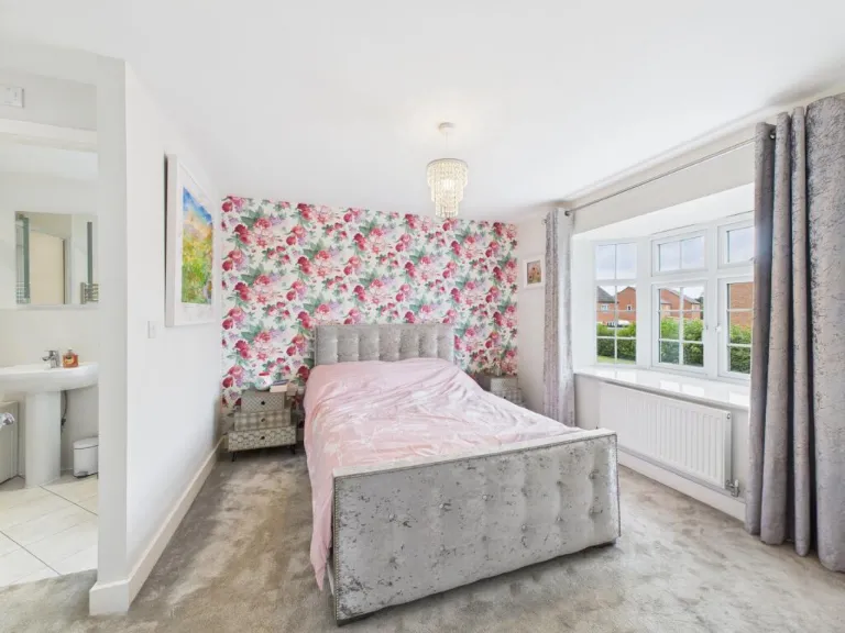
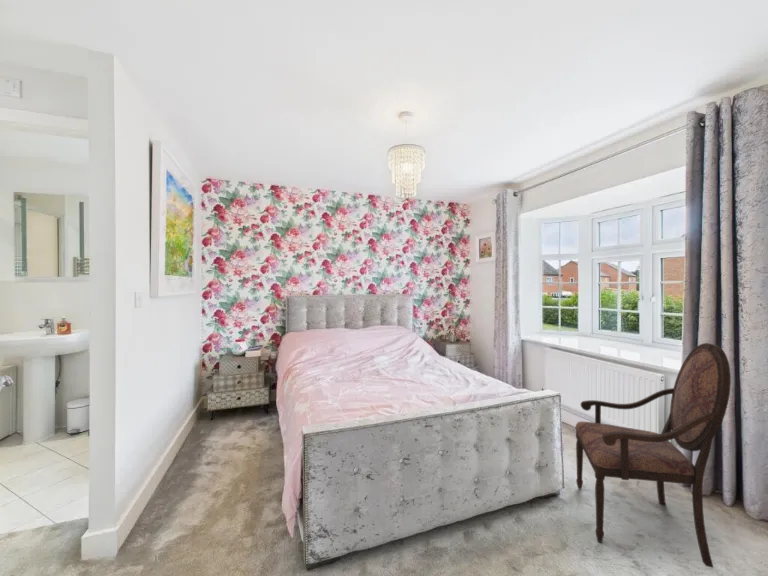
+ armchair [574,342,732,569]
